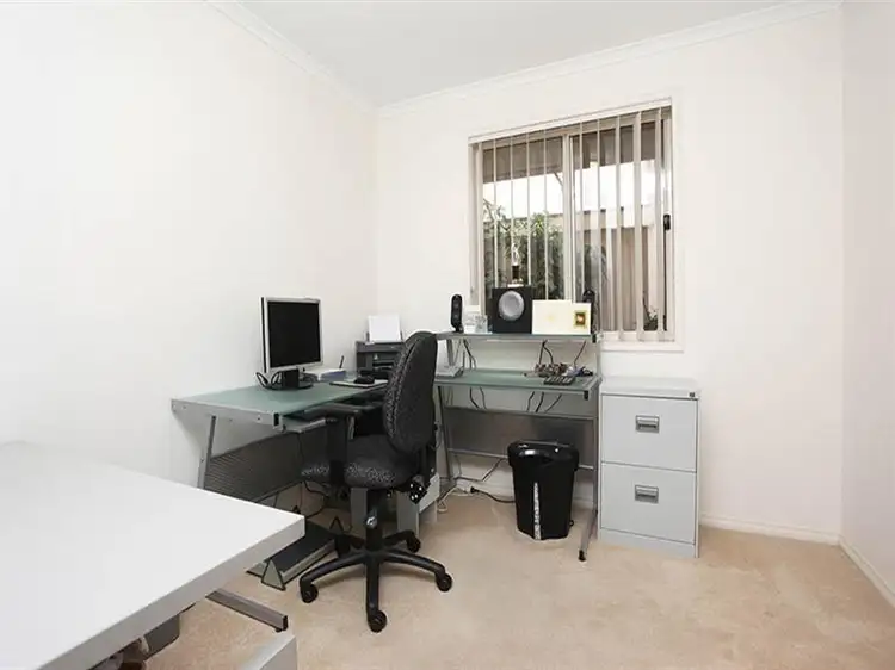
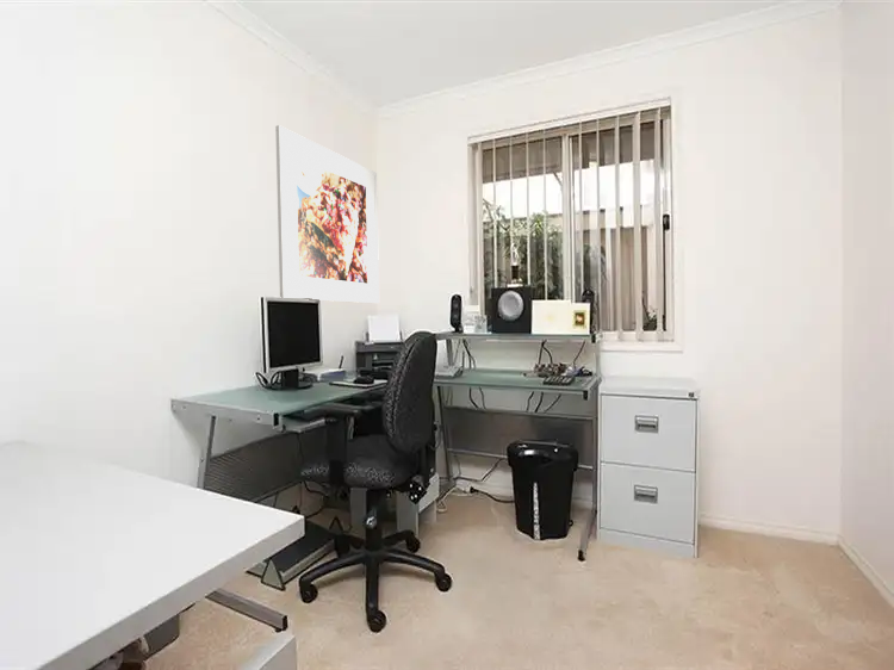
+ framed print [274,124,380,304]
